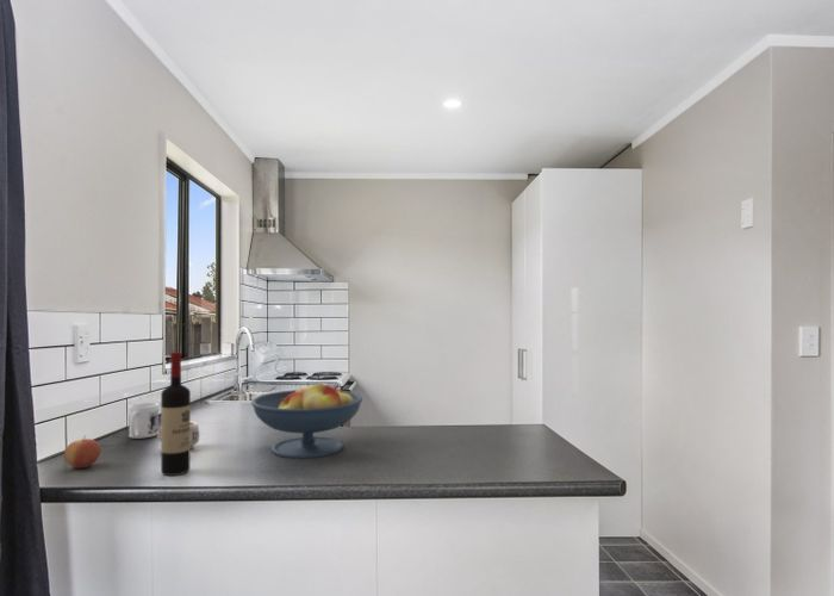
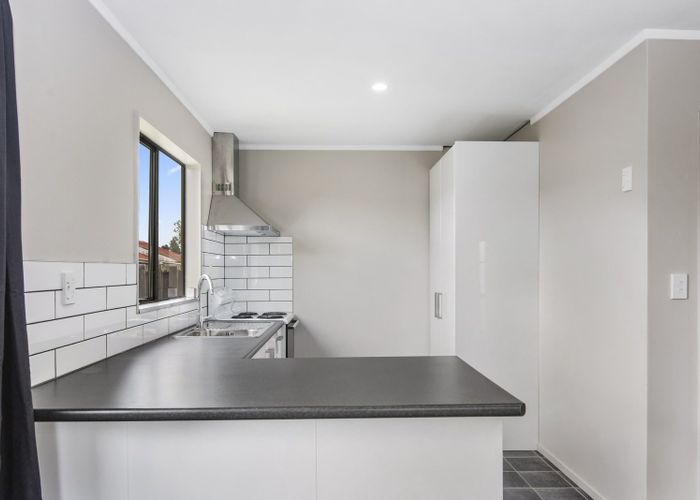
- apple [63,434,101,470]
- fruit bowl [250,381,363,460]
- mug [157,421,200,449]
- wine bottle [160,350,192,477]
- mug [127,402,160,440]
